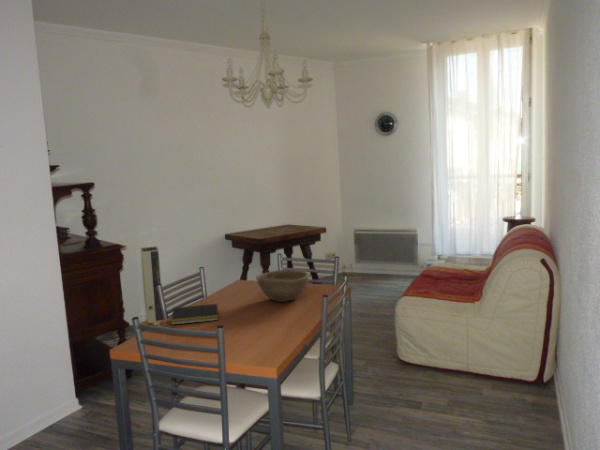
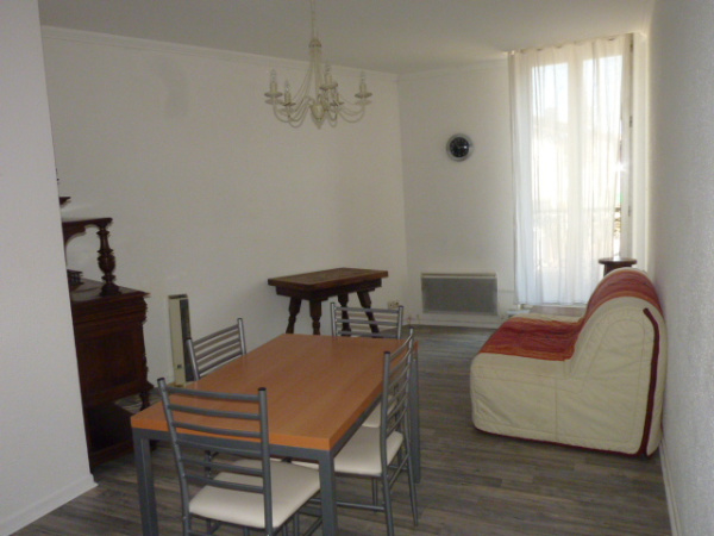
- notepad [170,303,219,326]
- bowl [255,269,310,303]
